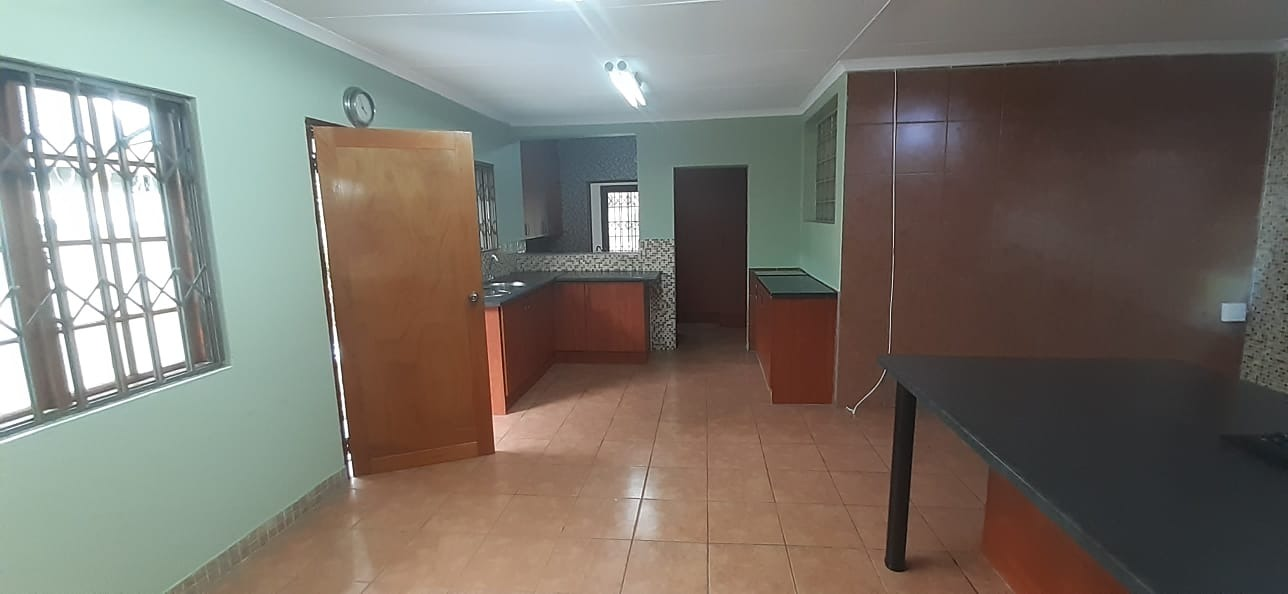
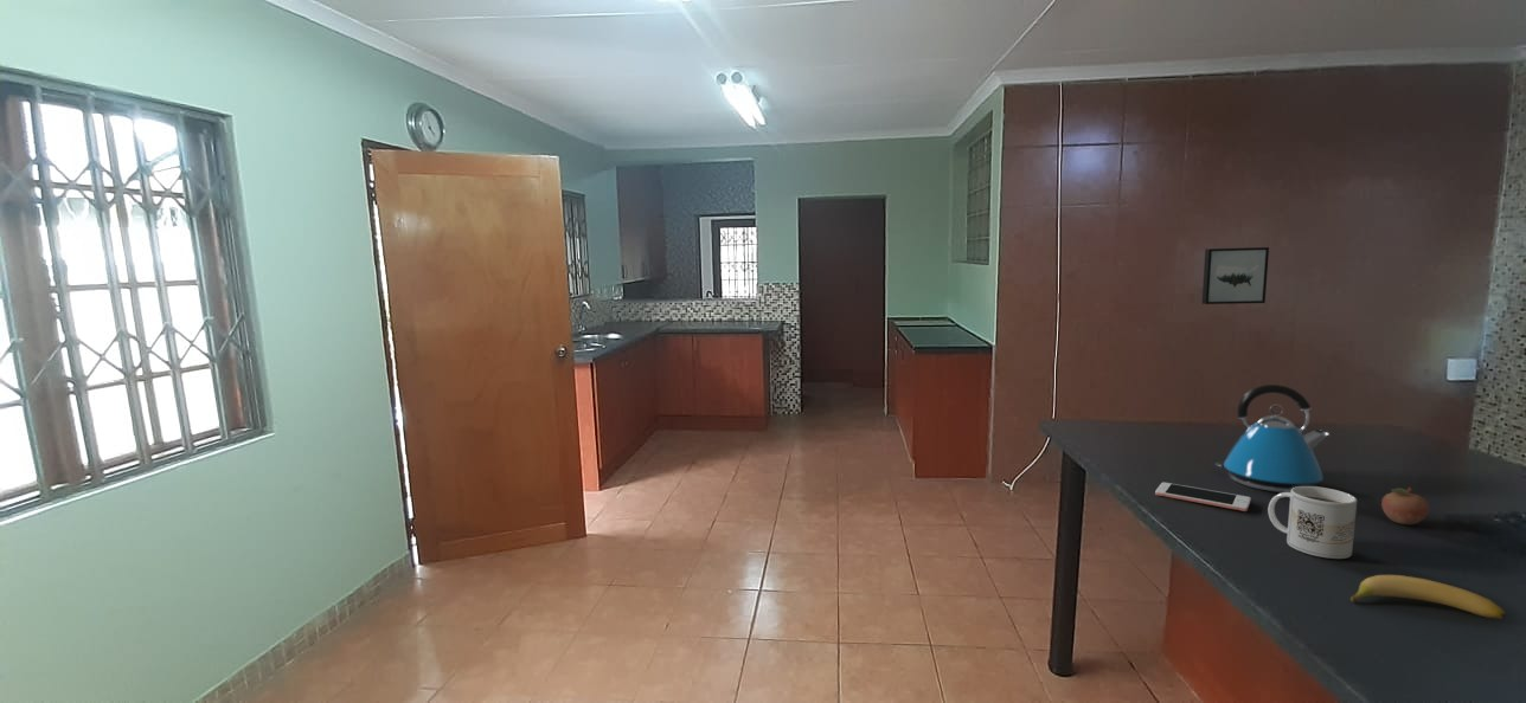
+ wall art [1201,246,1270,305]
+ cell phone [1154,482,1252,512]
+ kettle [1214,383,1331,494]
+ banana [1349,574,1507,620]
+ fruit [1380,486,1430,525]
+ mug [1267,485,1358,560]
